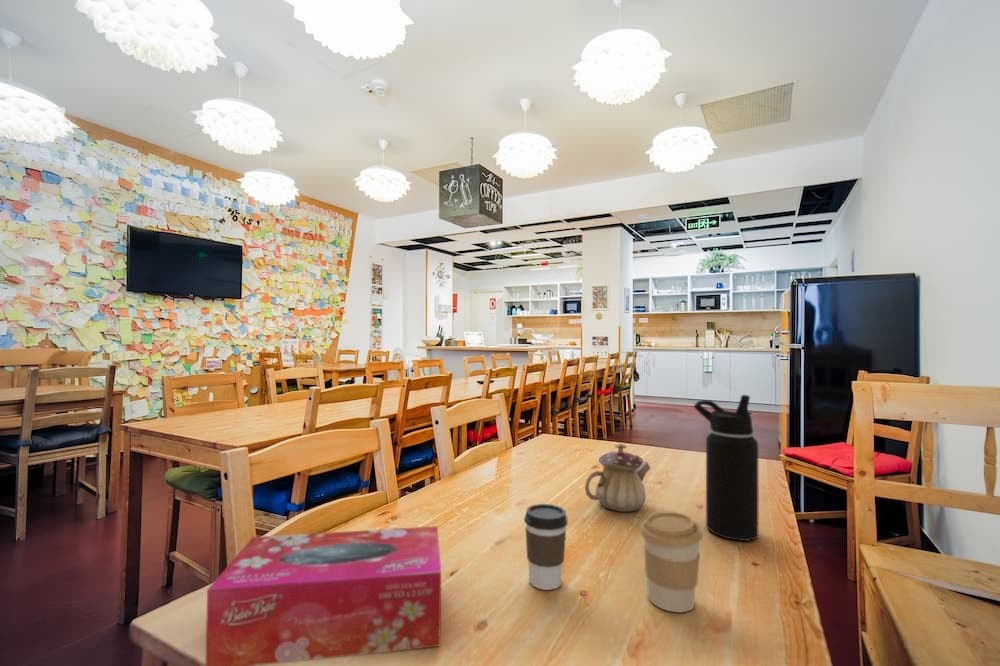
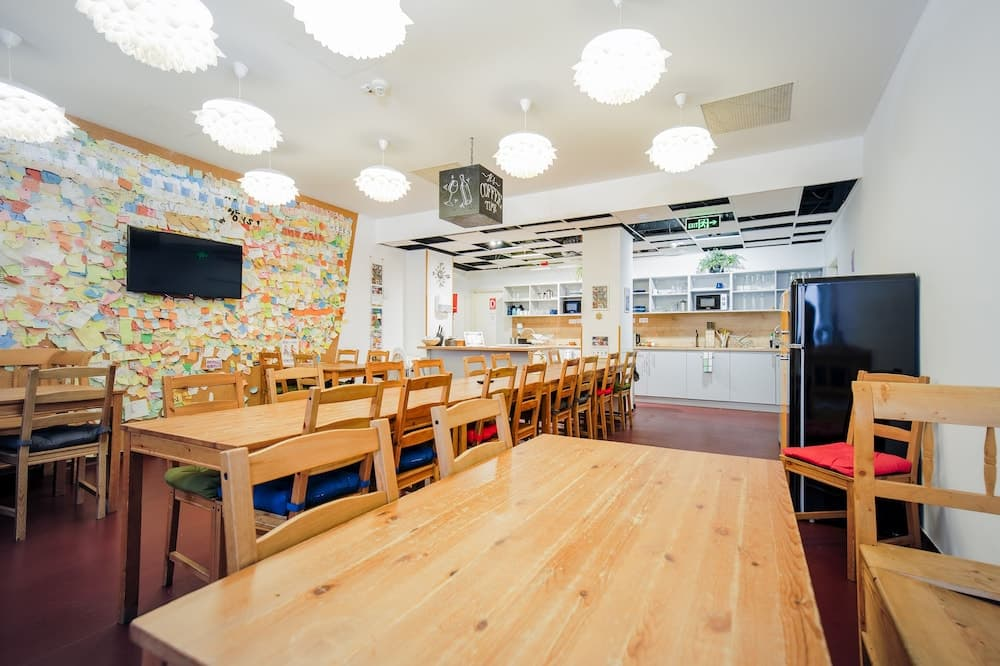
- tissue box [204,525,442,666]
- coffee cup [640,511,703,613]
- teapot [584,443,652,513]
- water bottle [693,394,759,542]
- coffee cup [523,503,569,591]
